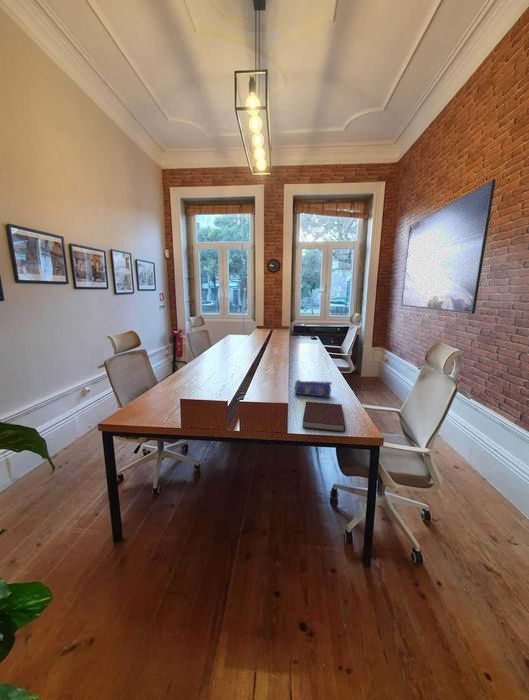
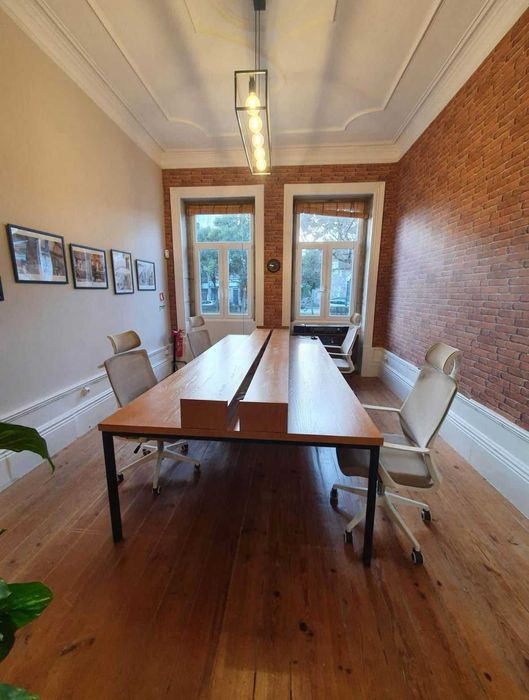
- pencil case [293,379,333,398]
- notebook [302,400,346,433]
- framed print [400,178,497,315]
